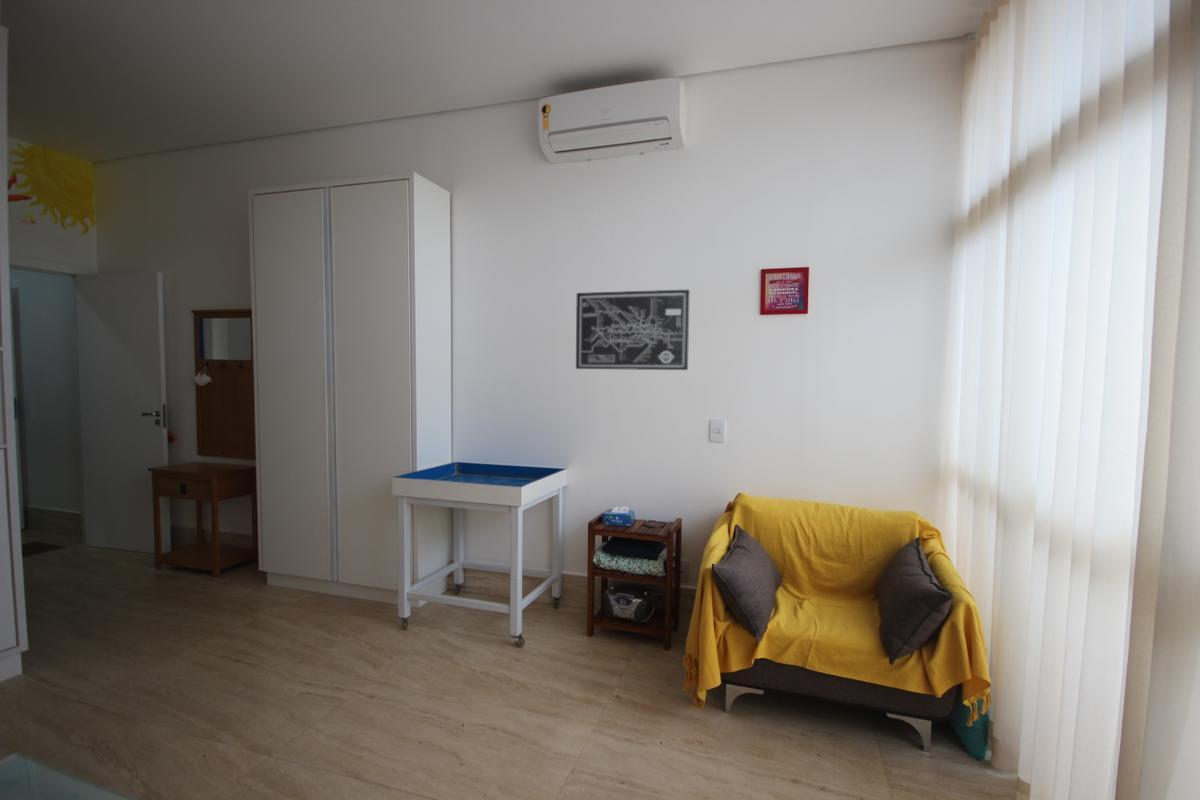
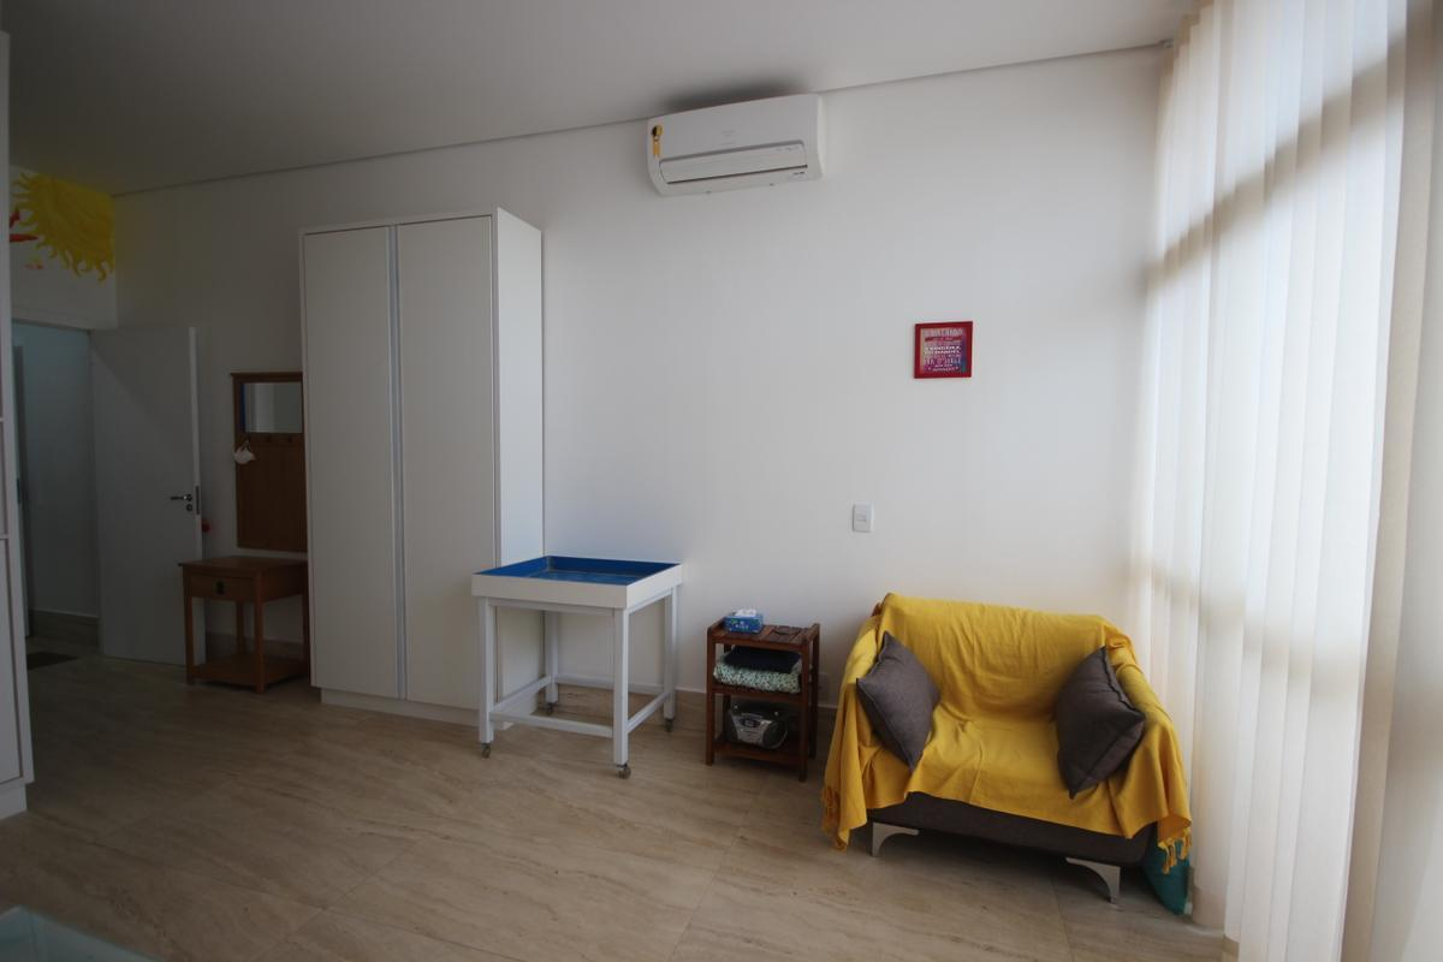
- wall art [575,289,691,371]
